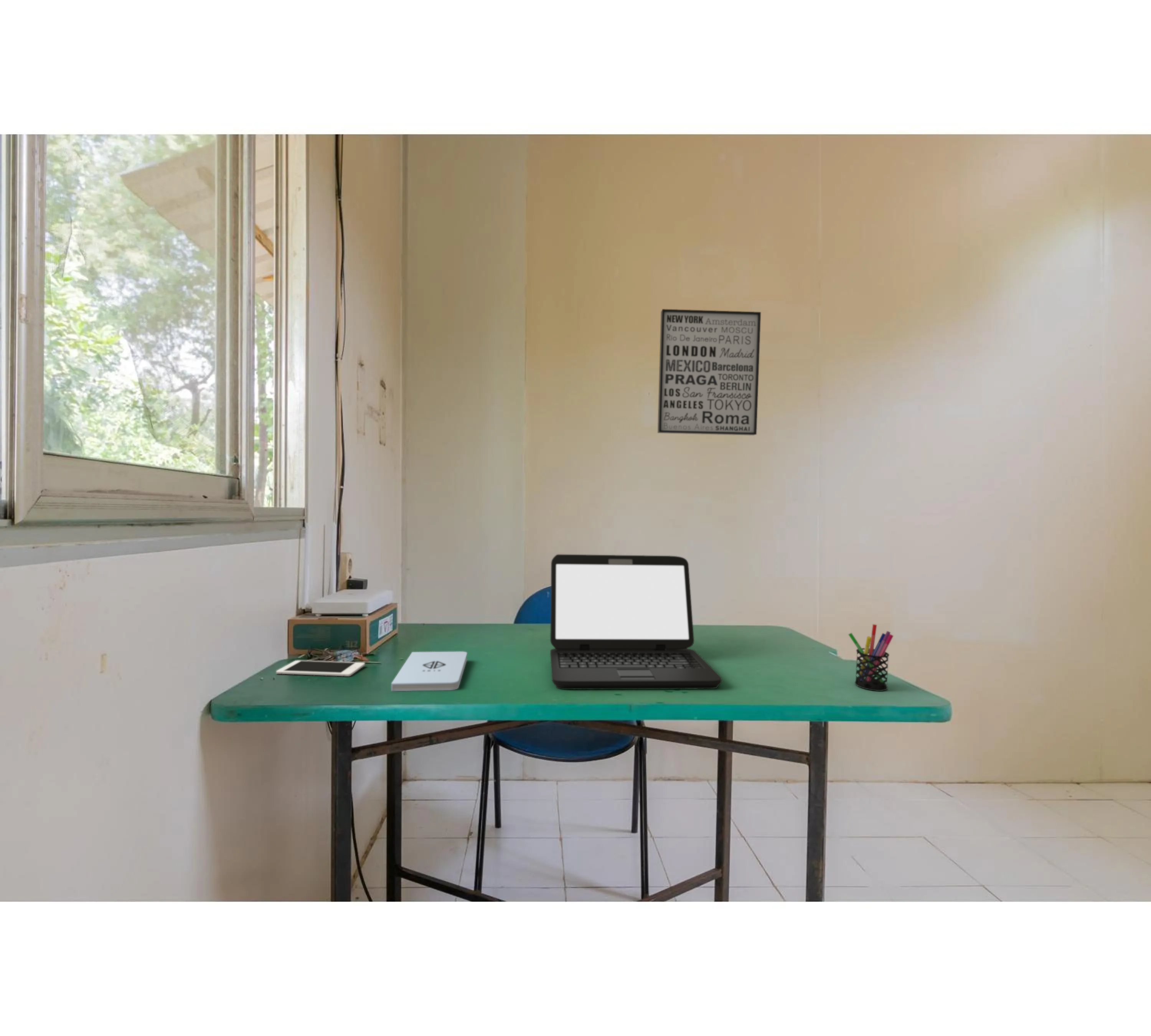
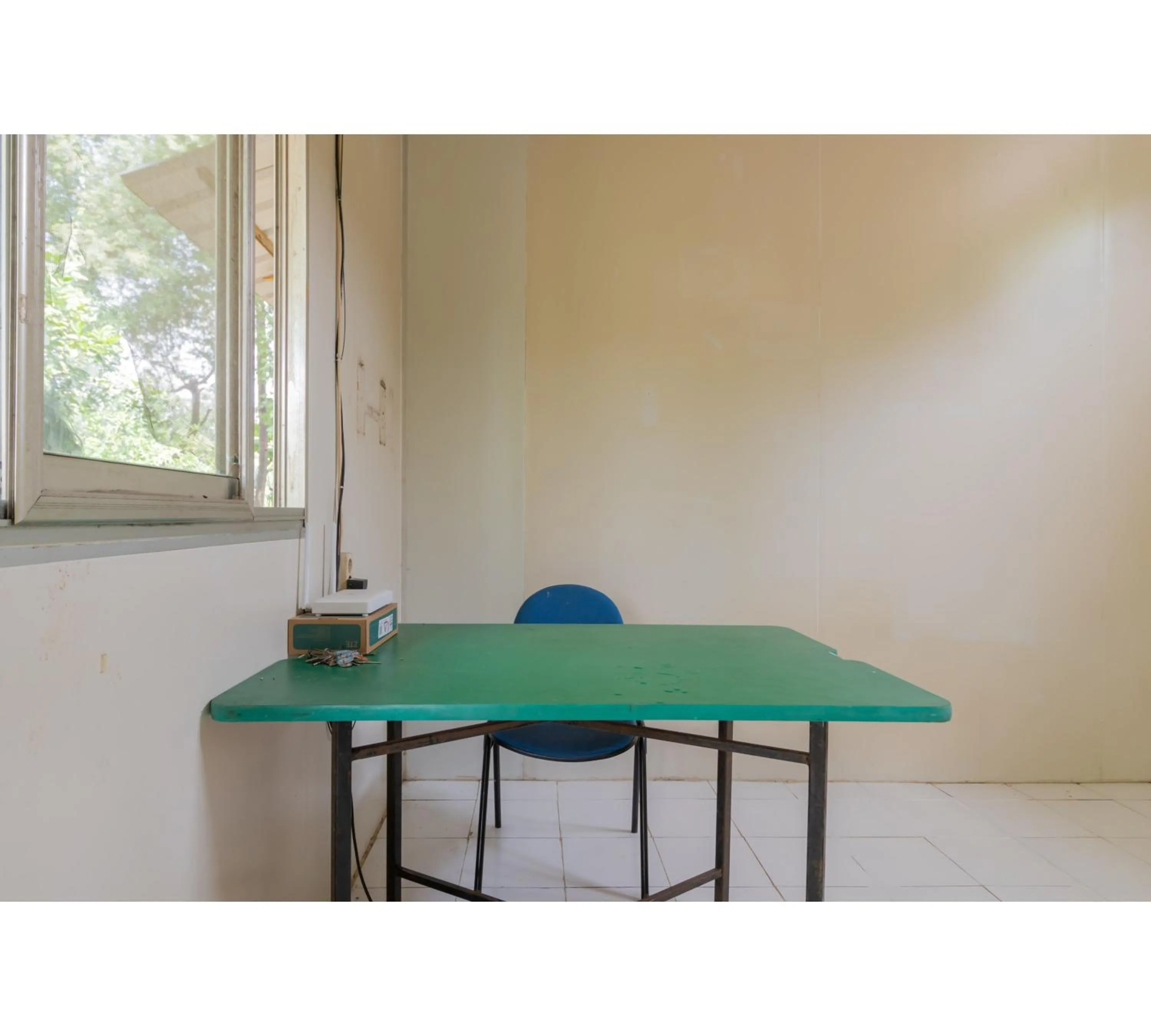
- cell phone [276,660,365,677]
- notepad [391,651,467,691]
- pen holder [848,624,894,691]
- wall art [657,308,761,436]
- laptop [550,554,722,690]
